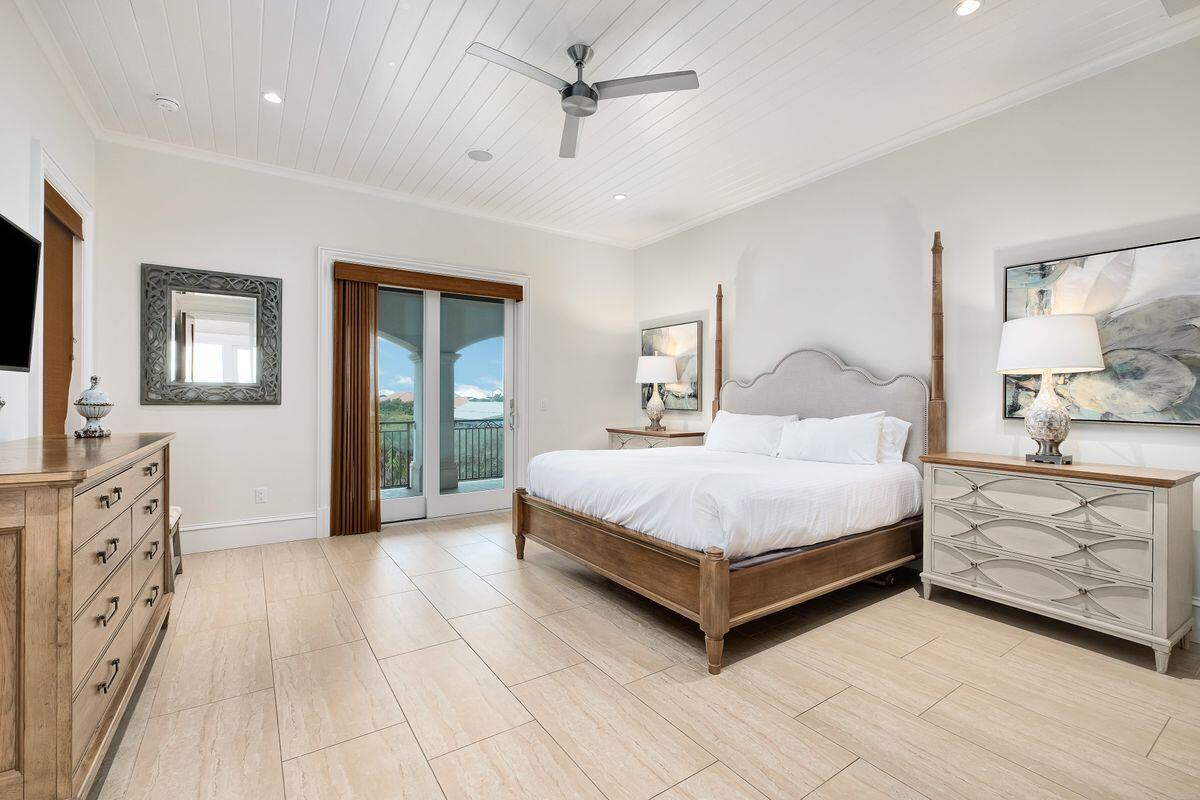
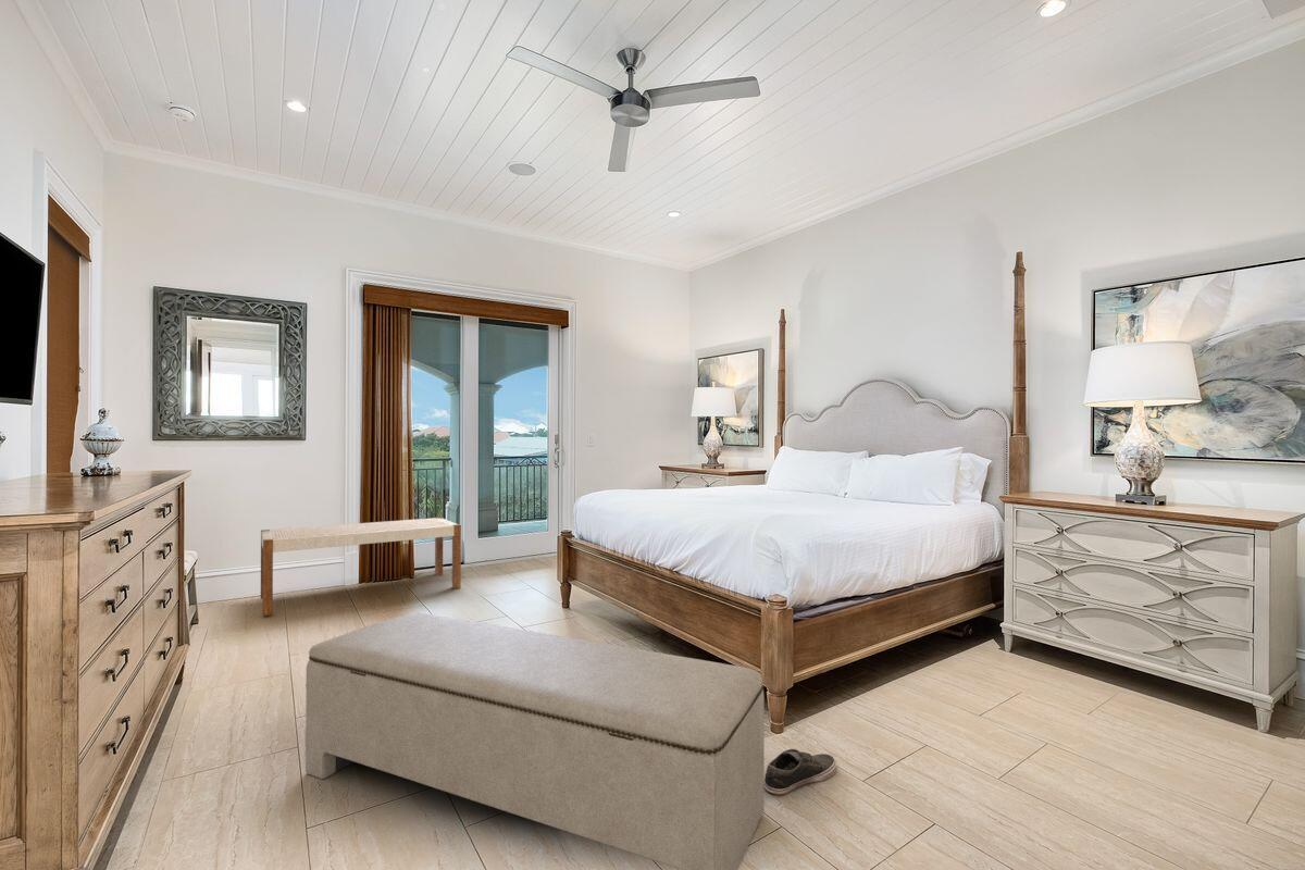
+ shoe [763,748,837,795]
+ bench [304,611,766,870]
+ bench [260,517,462,617]
